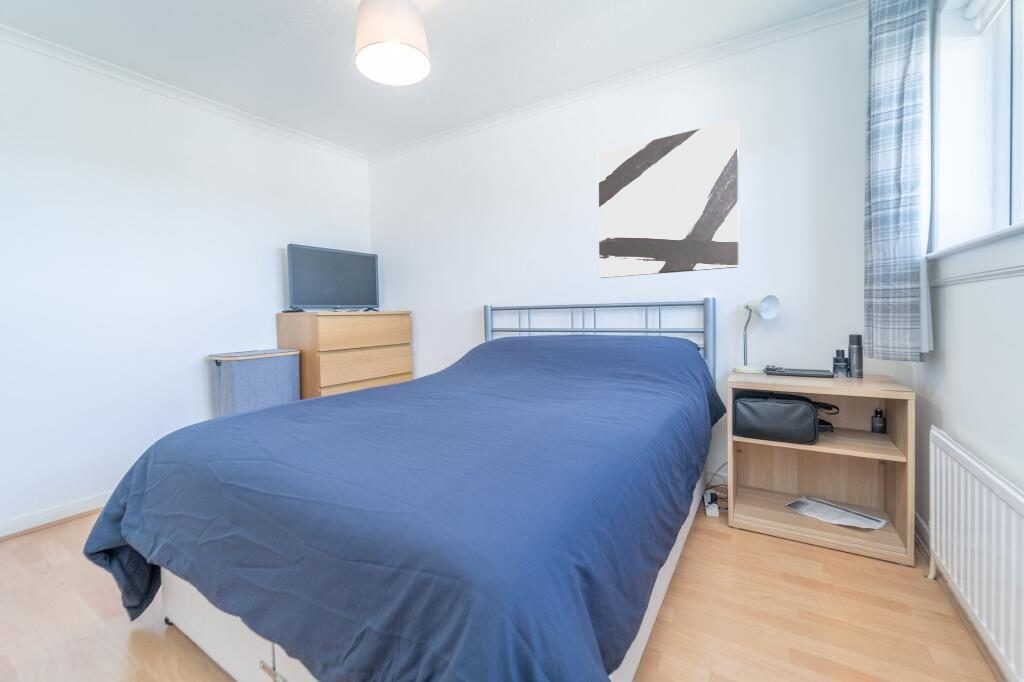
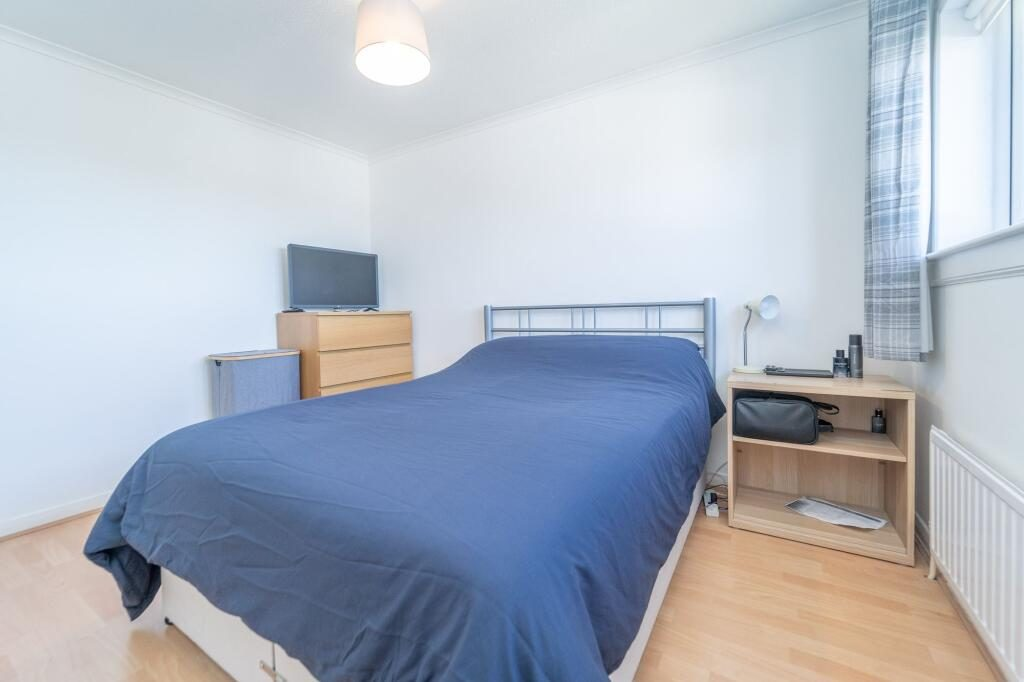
- wall art [598,119,739,279]
